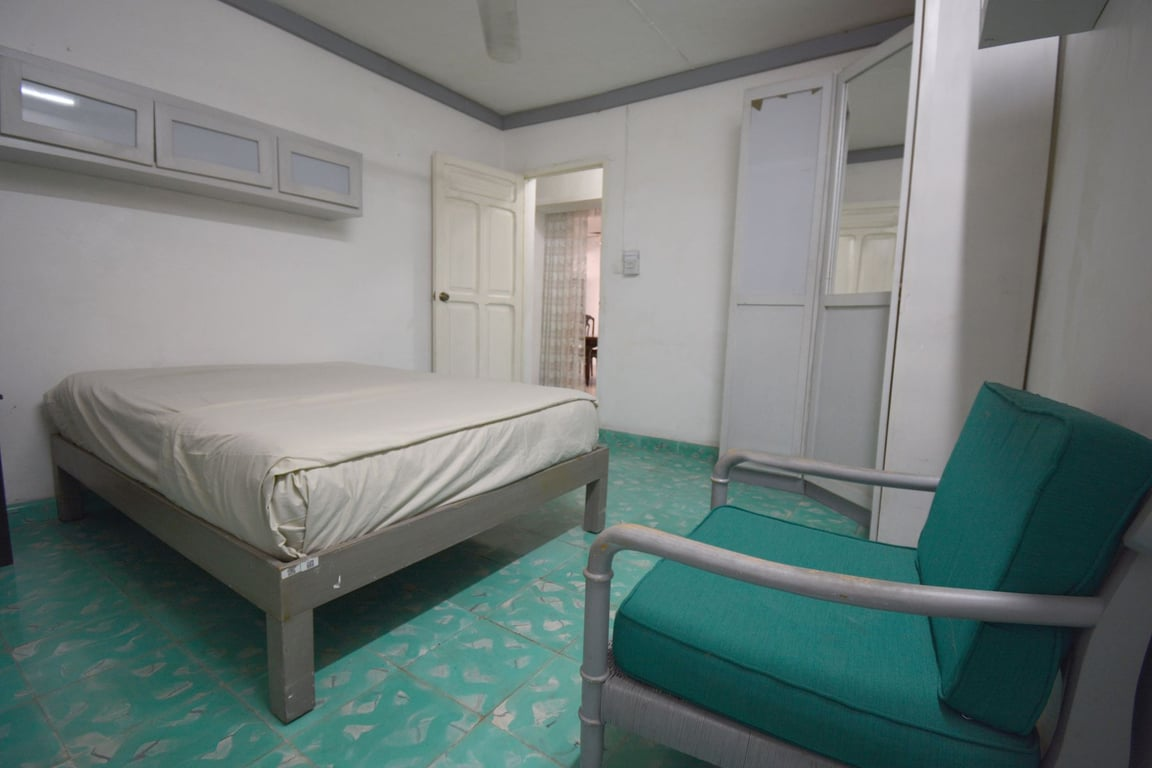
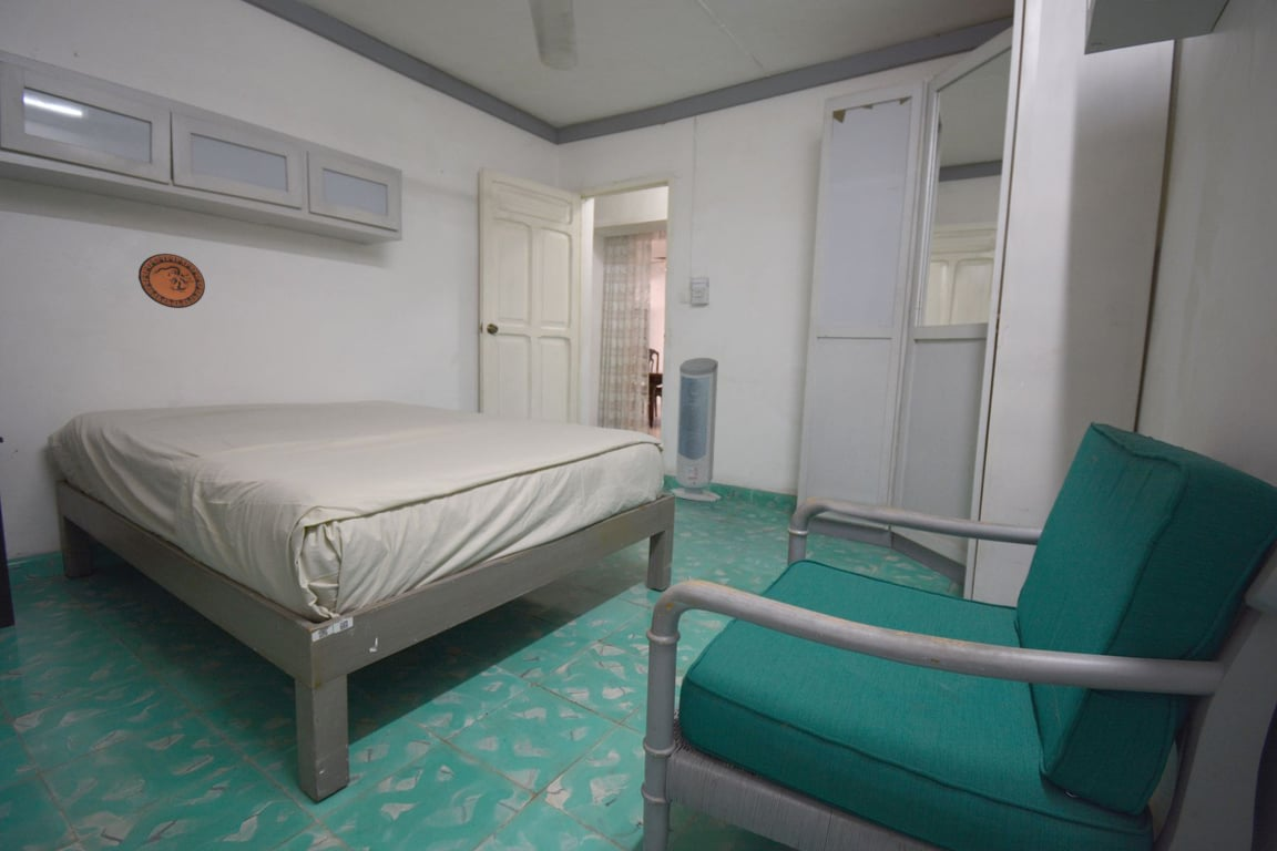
+ decorative plate [137,253,206,309]
+ air purifier [671,357,723,503]
